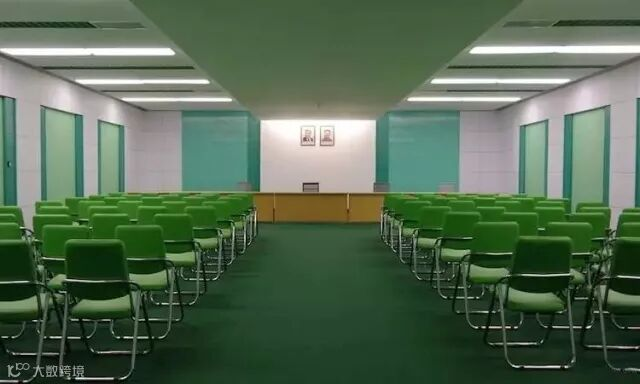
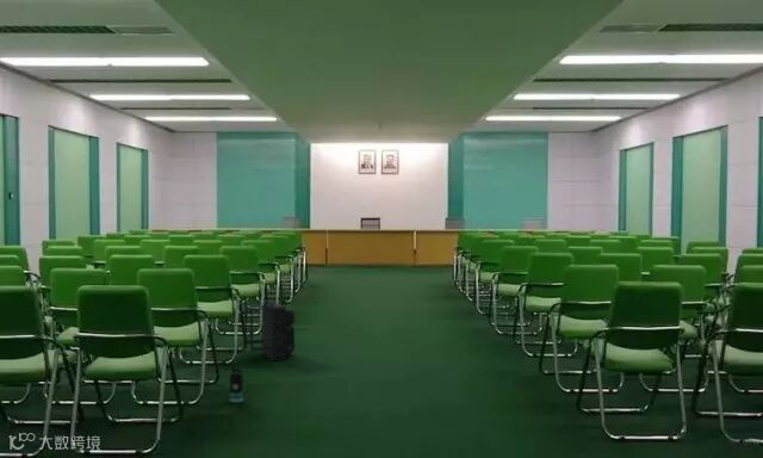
+ backpack [241,299,297,363]
+ bottle [228,364,250,403]
